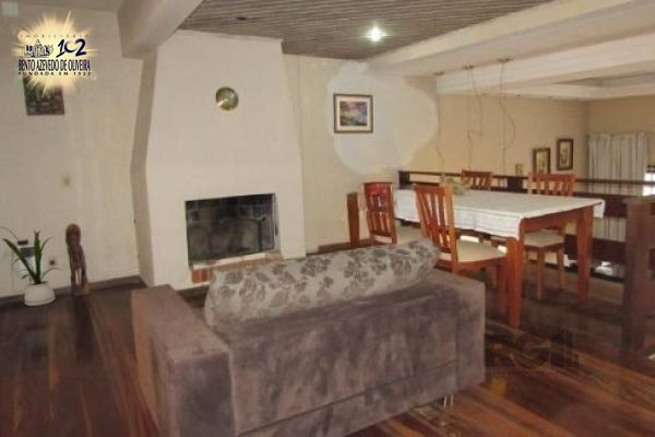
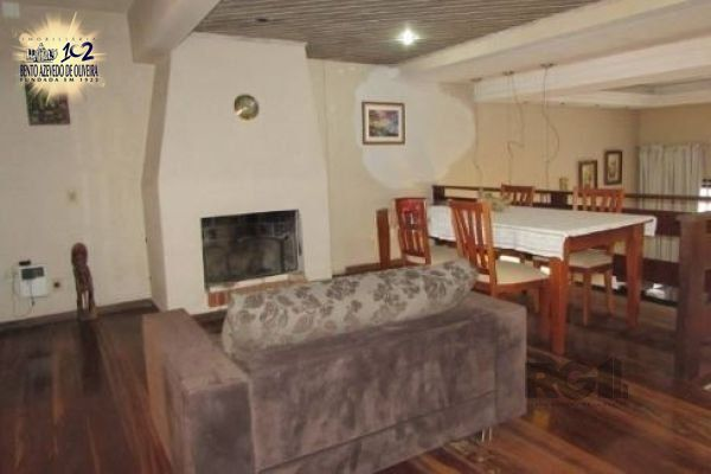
- house plant [1,226,62,307]
